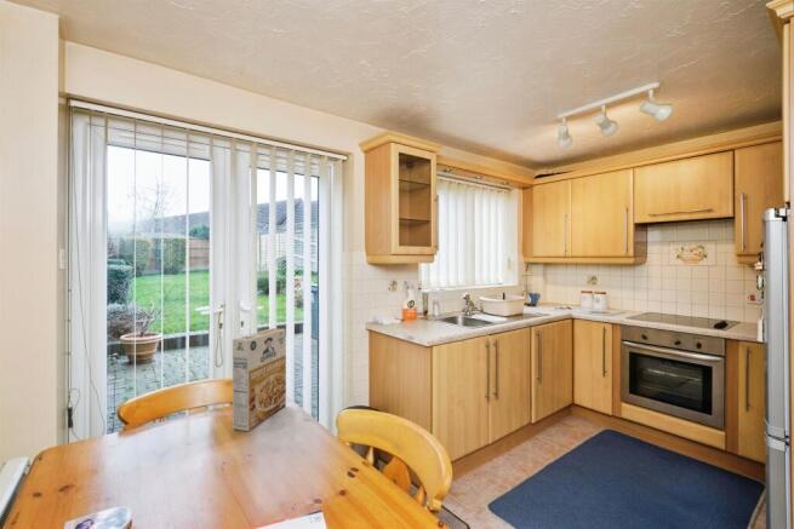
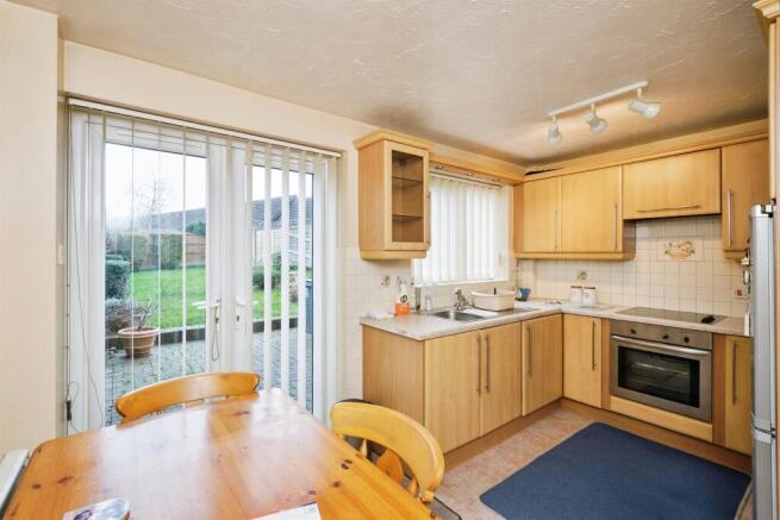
- cereal box [232,327,287,432]
